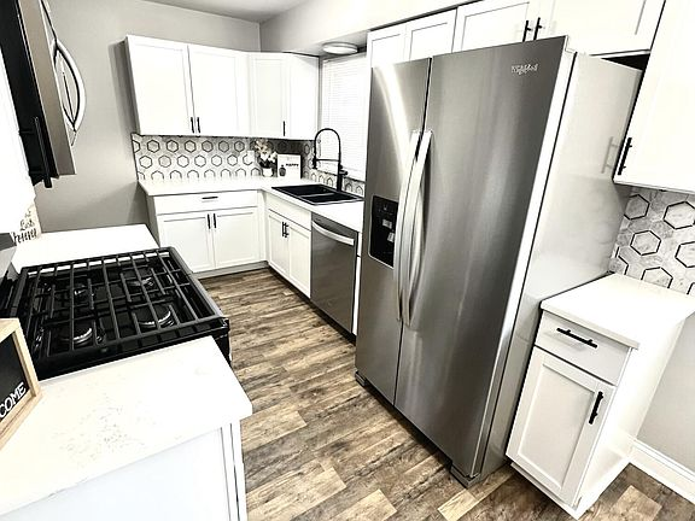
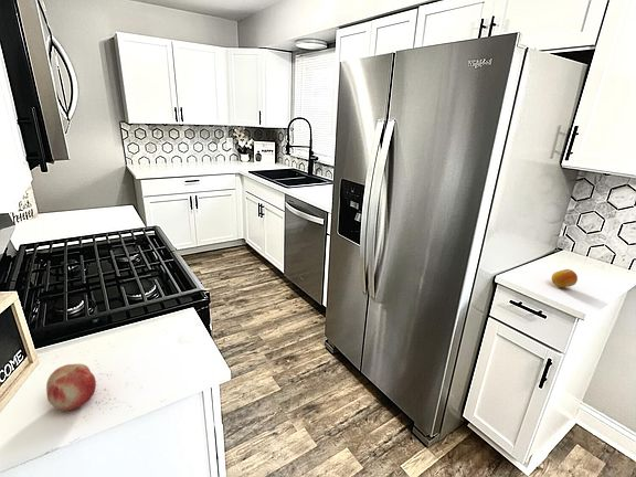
+ fruit [551,268,579,288]
+ fruit [45,362,97,412]
